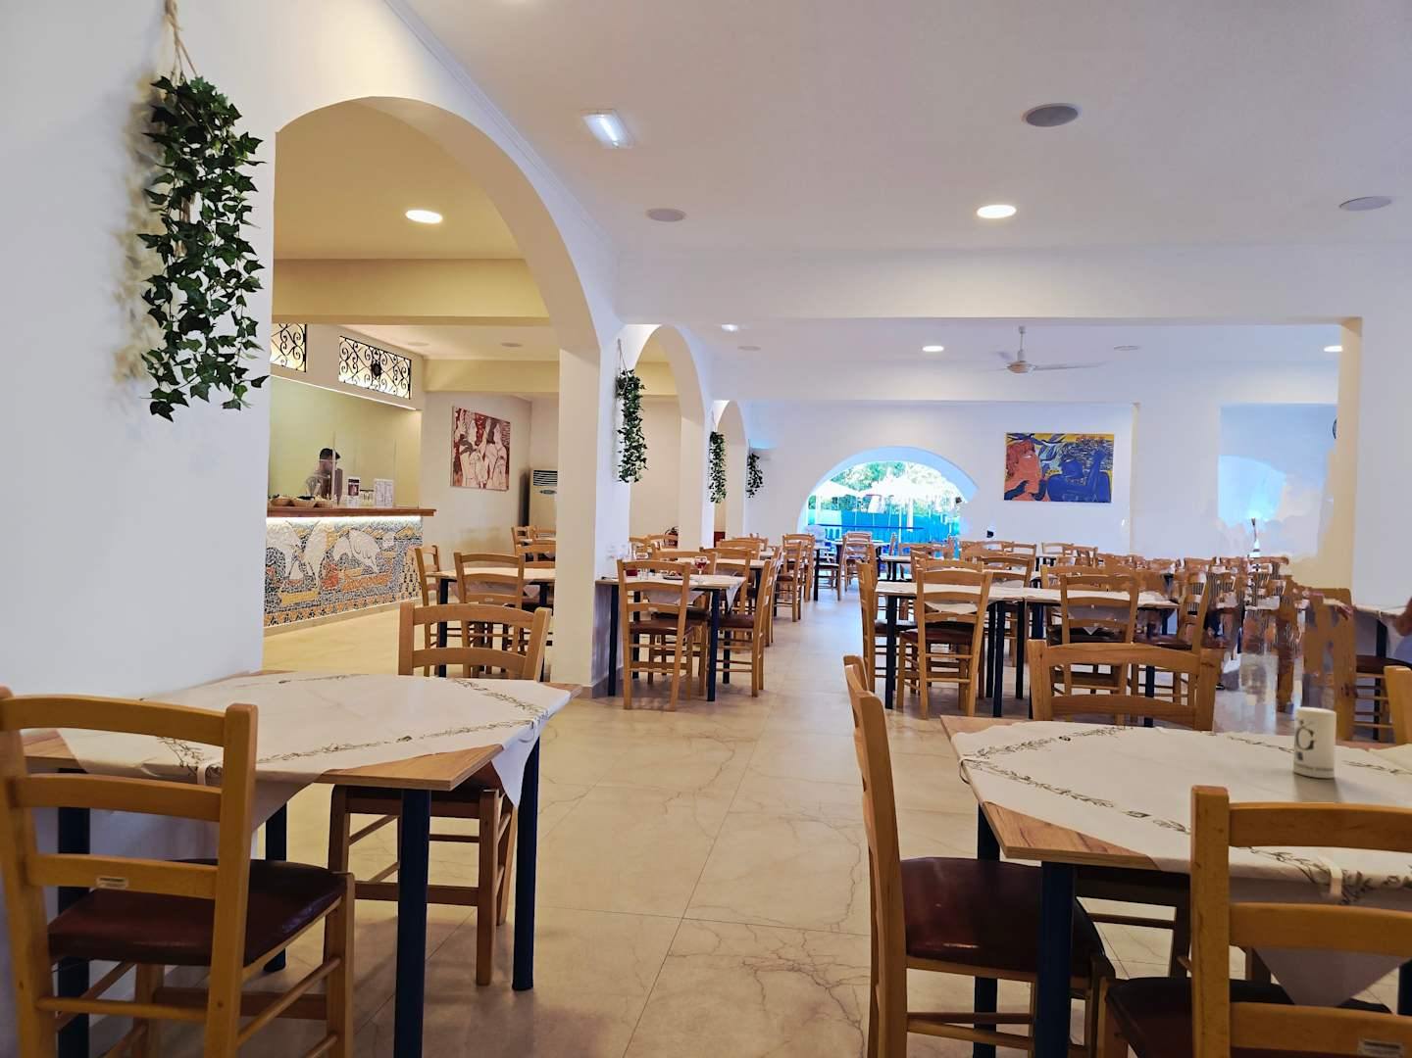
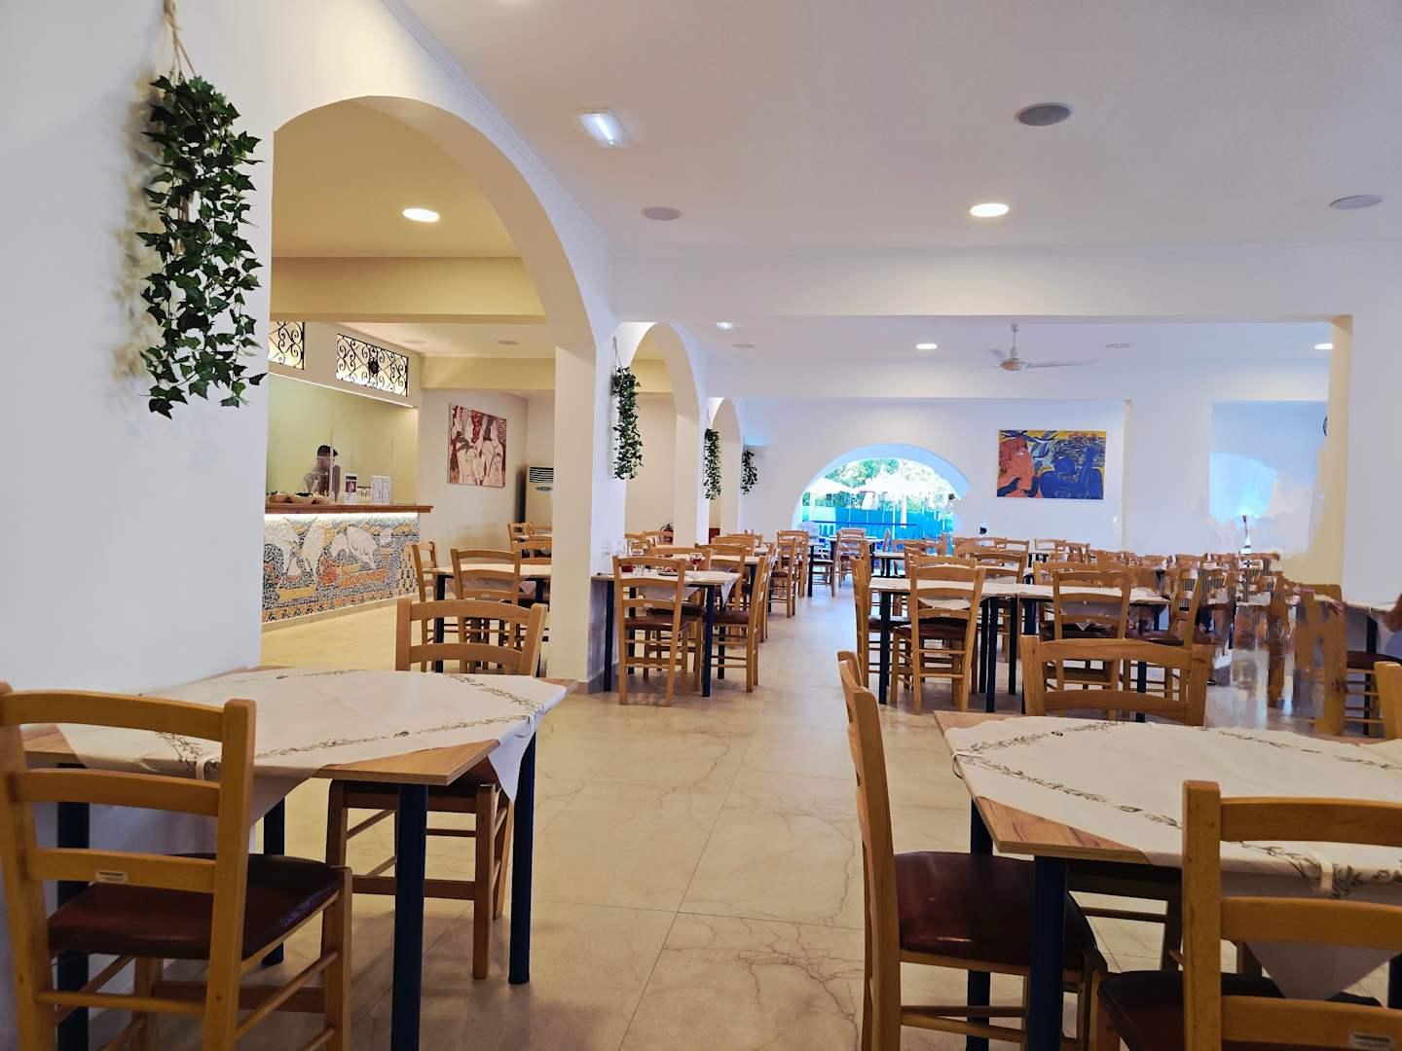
- candle [1292,707,1338,779]
